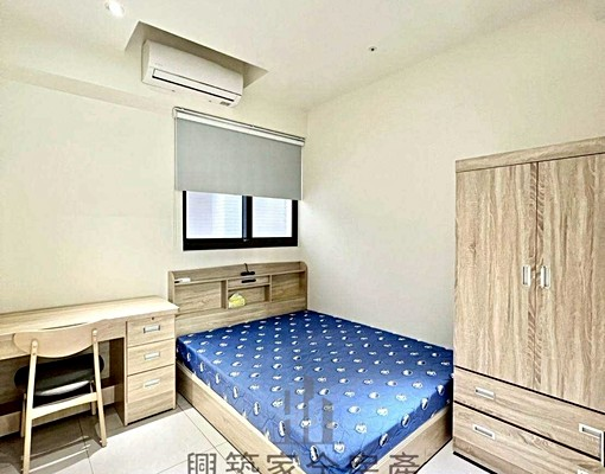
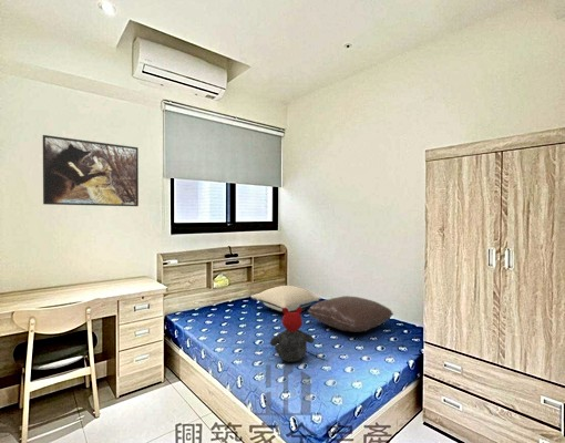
+ pillow [250,285,322,312]
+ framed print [42,134,140,207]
+ pillow [307,295,394,333]
+ teddy bear [269,307,315,363]
